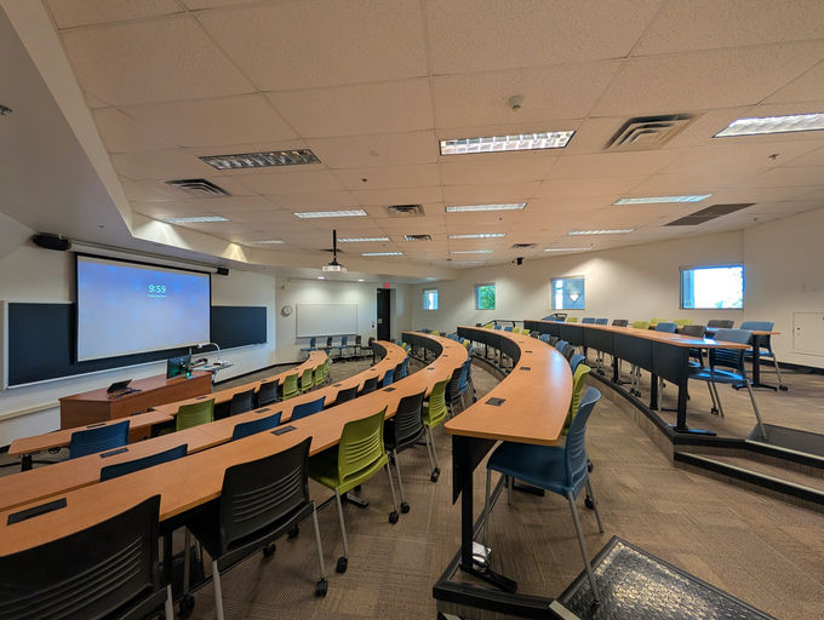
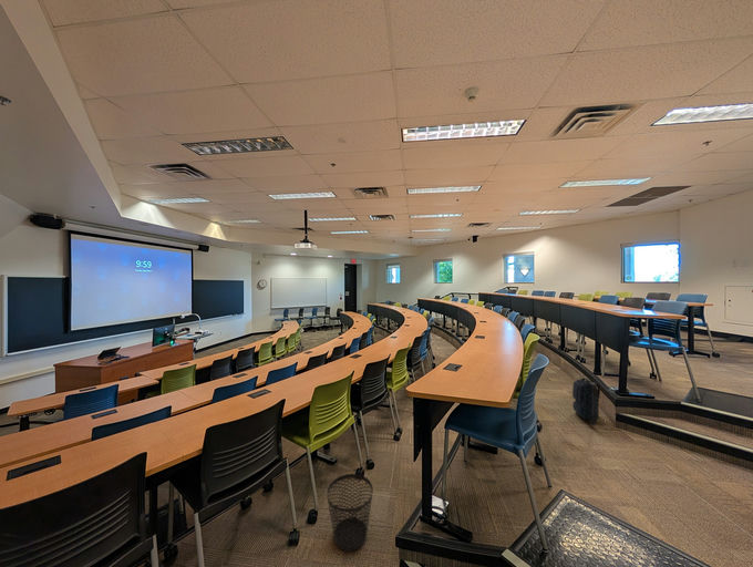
+ wastebasket [326,473,374,553]
+ backpack [571,377,604,426]
